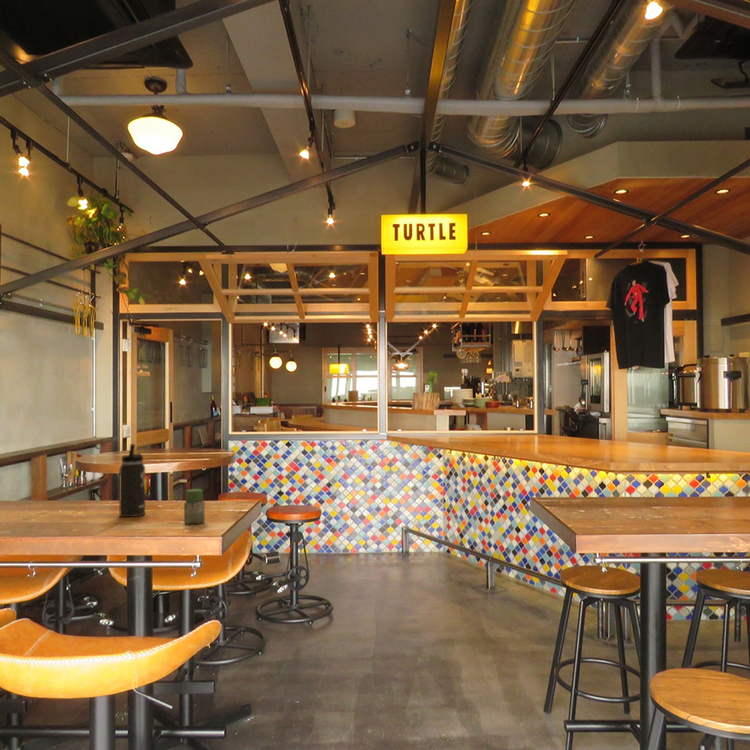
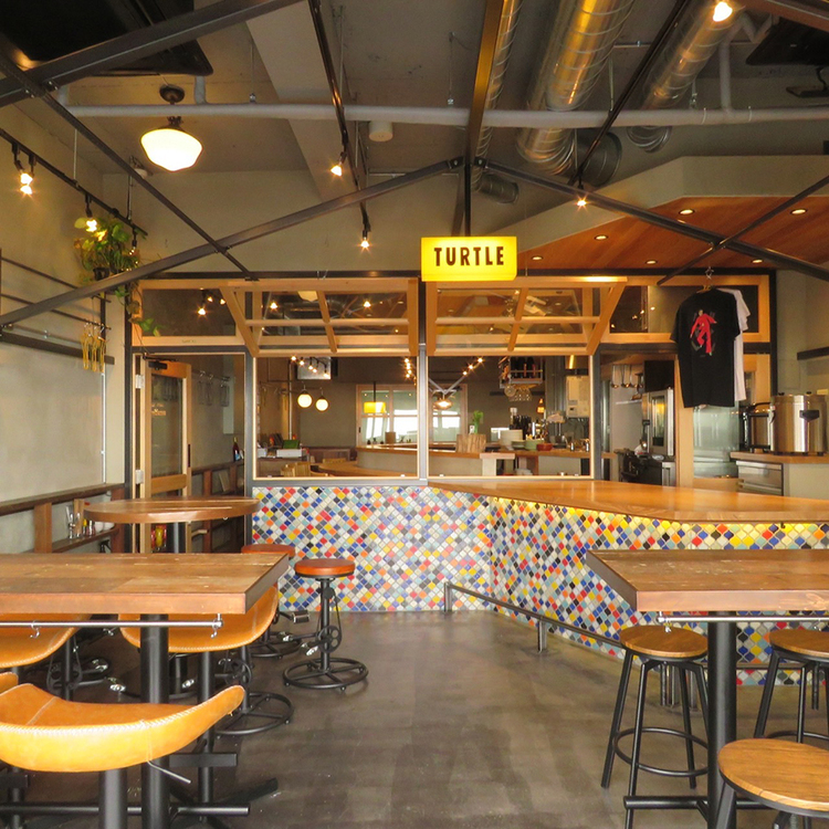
- jar [183,488,206,525]
- thermos bottle [118,443,147,518]
